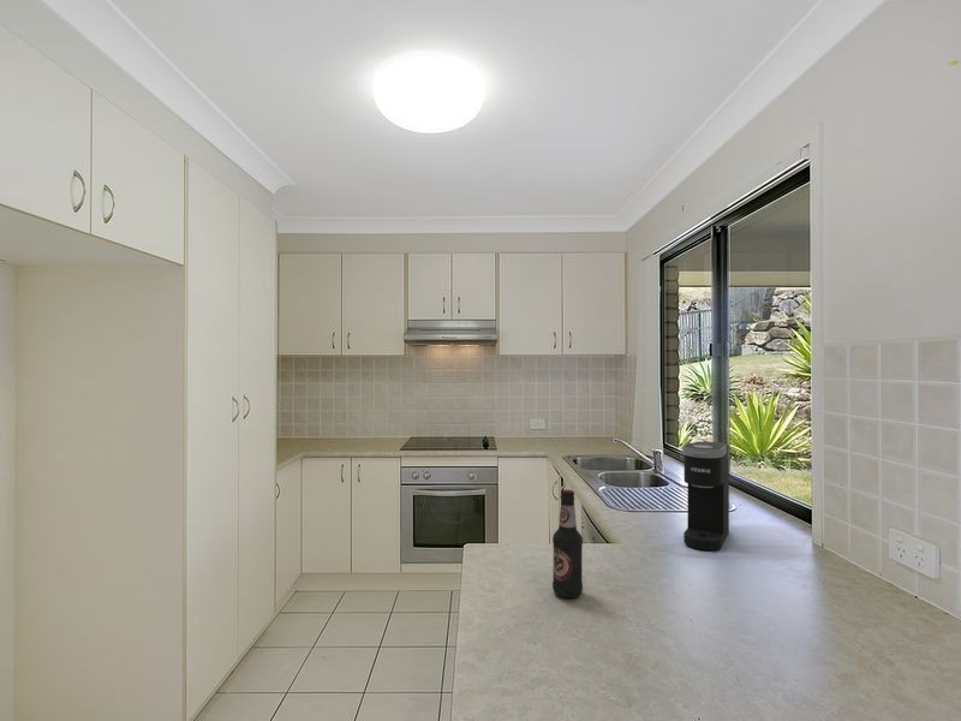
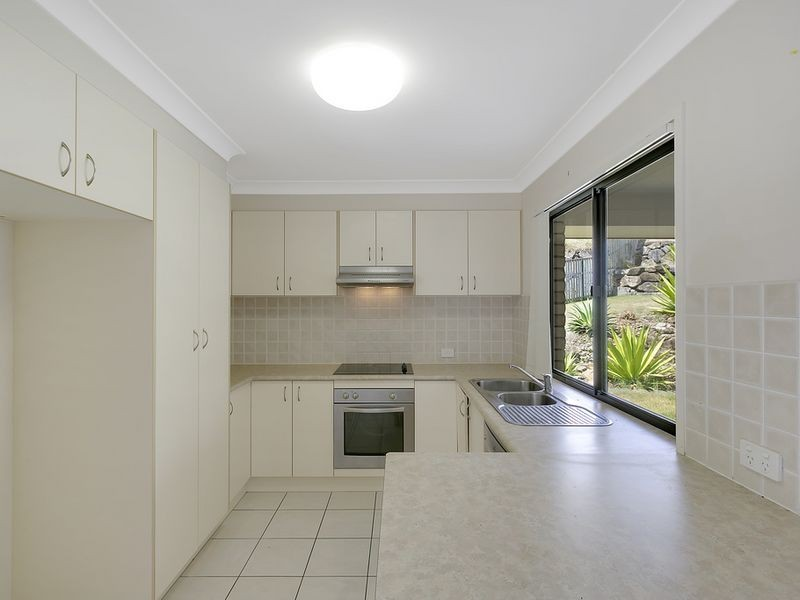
- coffee maker [681,440,730,552]
- bottle [551,489,584,598]
